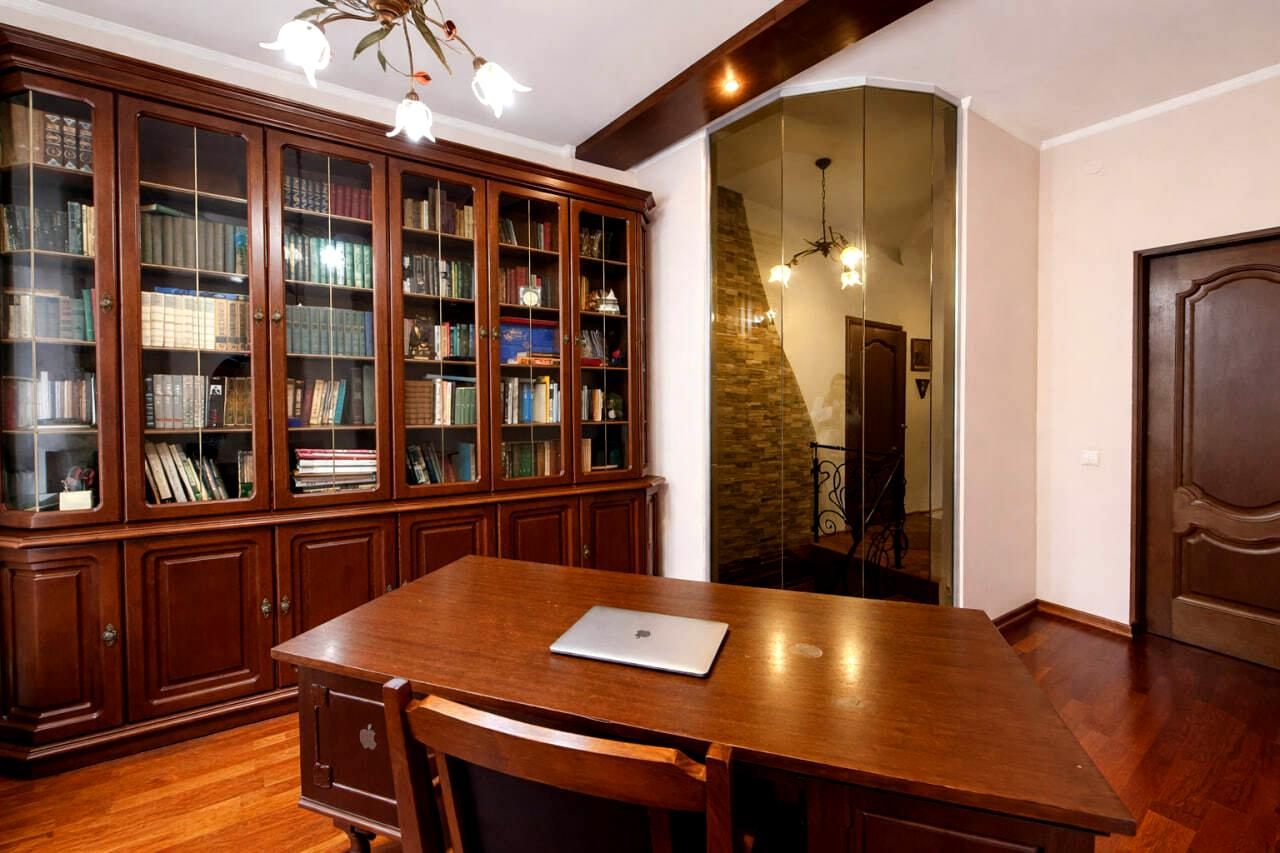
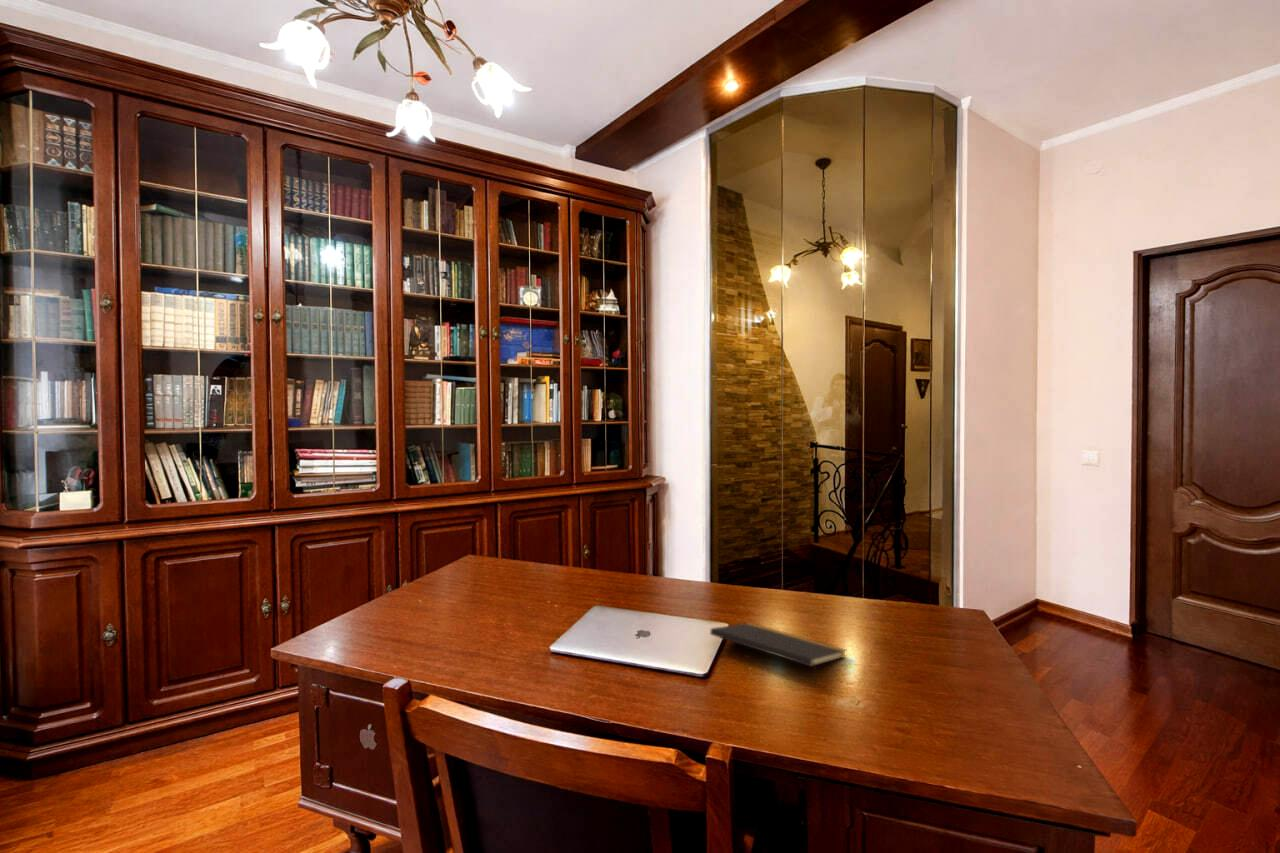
+ notepad [709,622,848,685]
